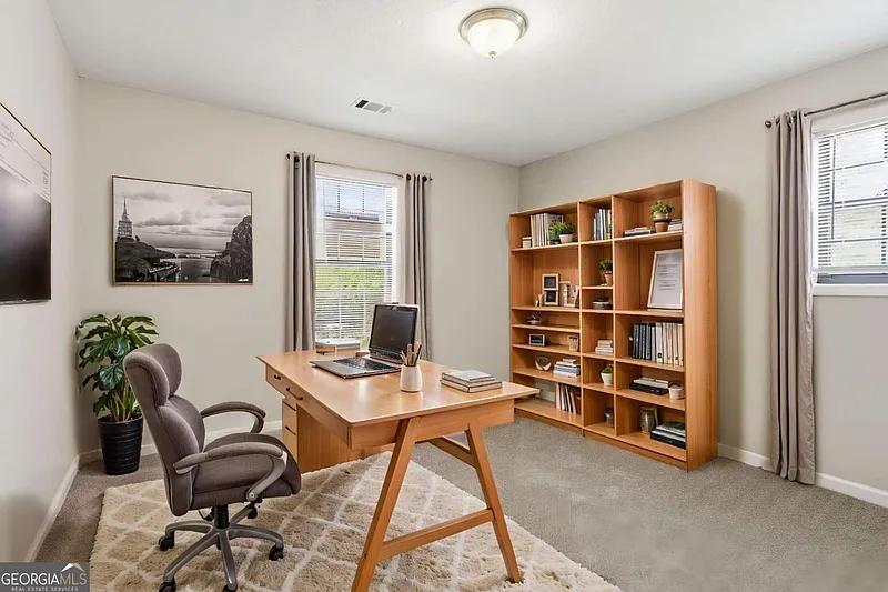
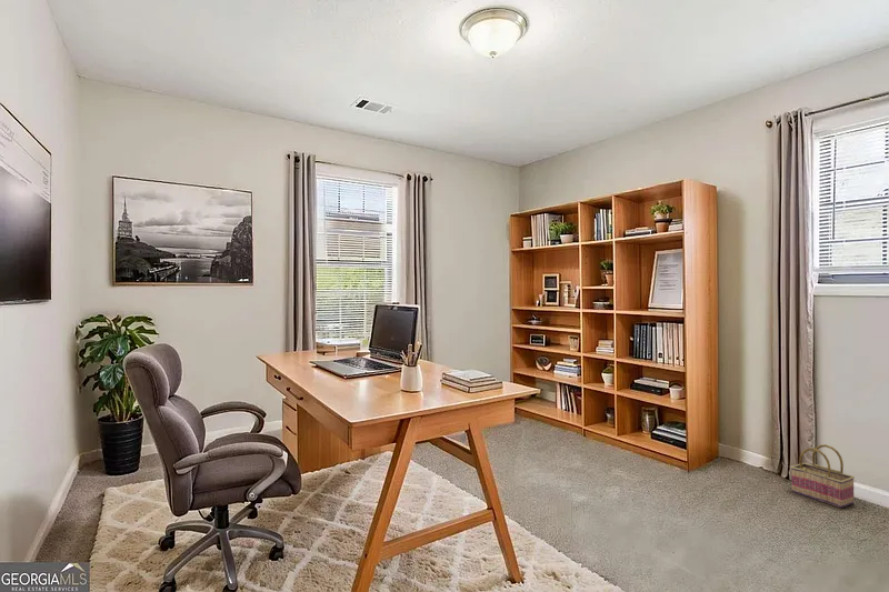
+ basket [790,443,856,509]
